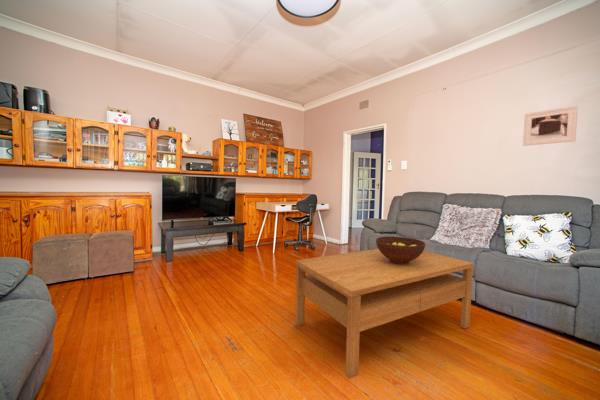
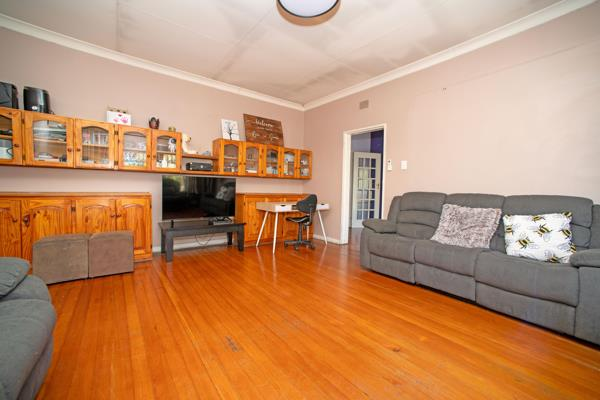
- fruit bowl [375,236,426,264]
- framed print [522,104,579,147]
- coffee table [294,248,475,380]
